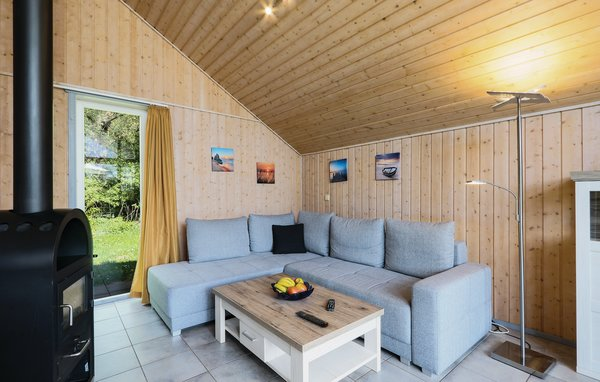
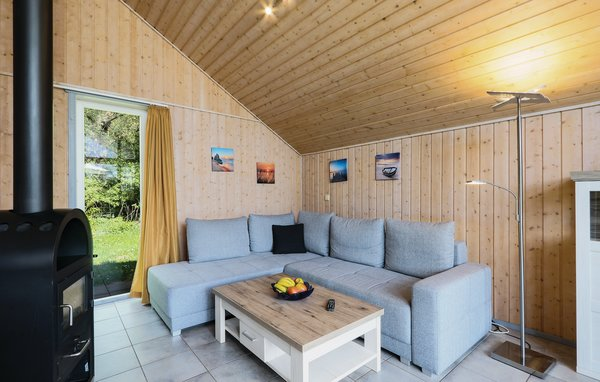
- remote control [294,310,330,328]
